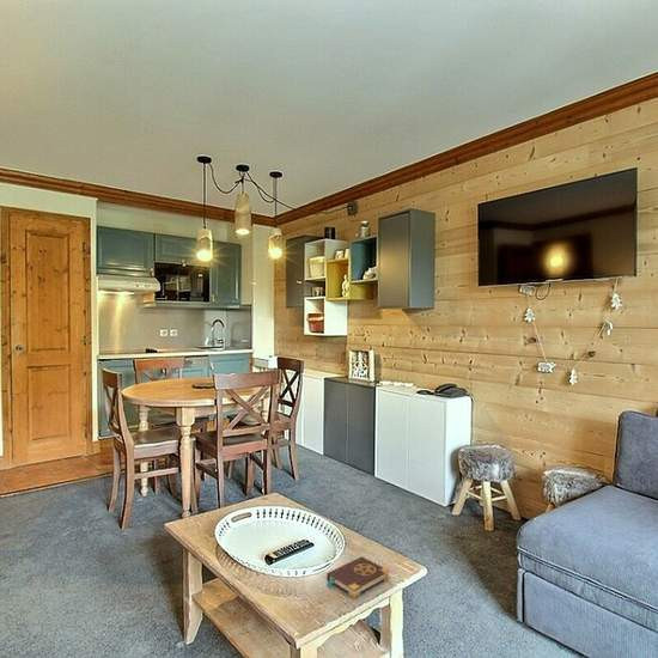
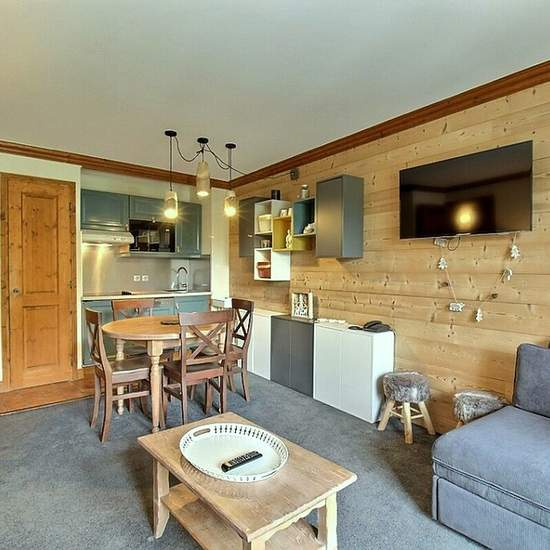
- book [325,556,391,598]
